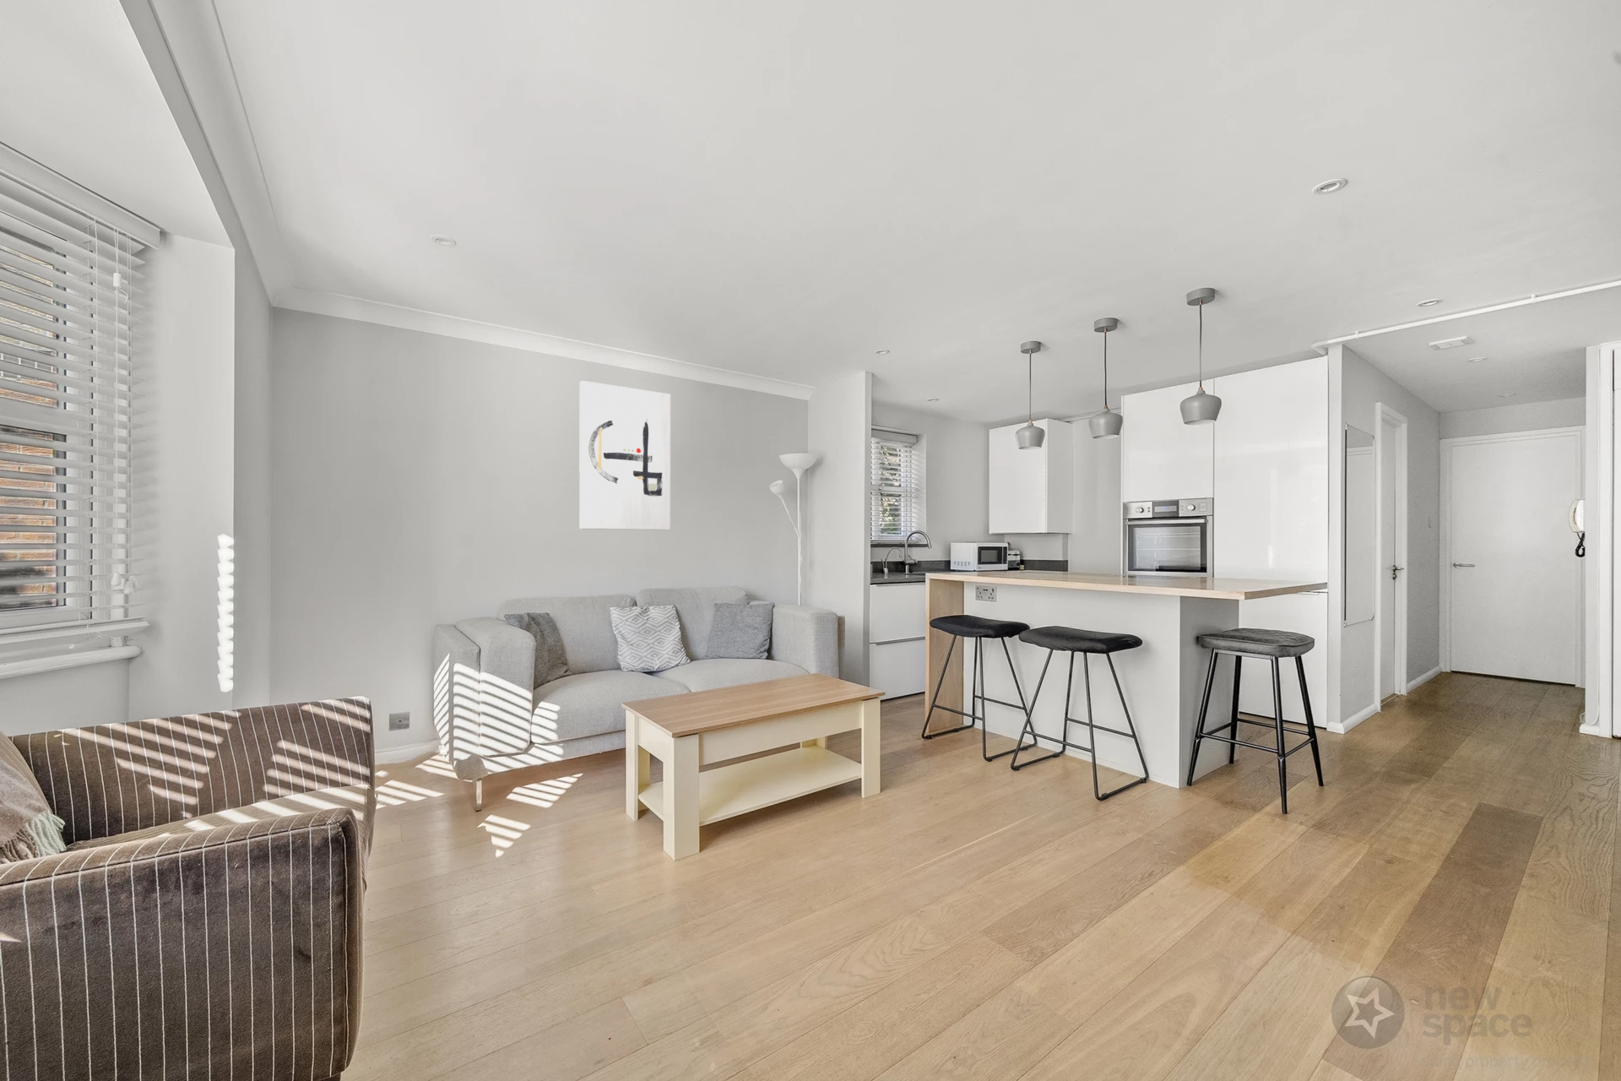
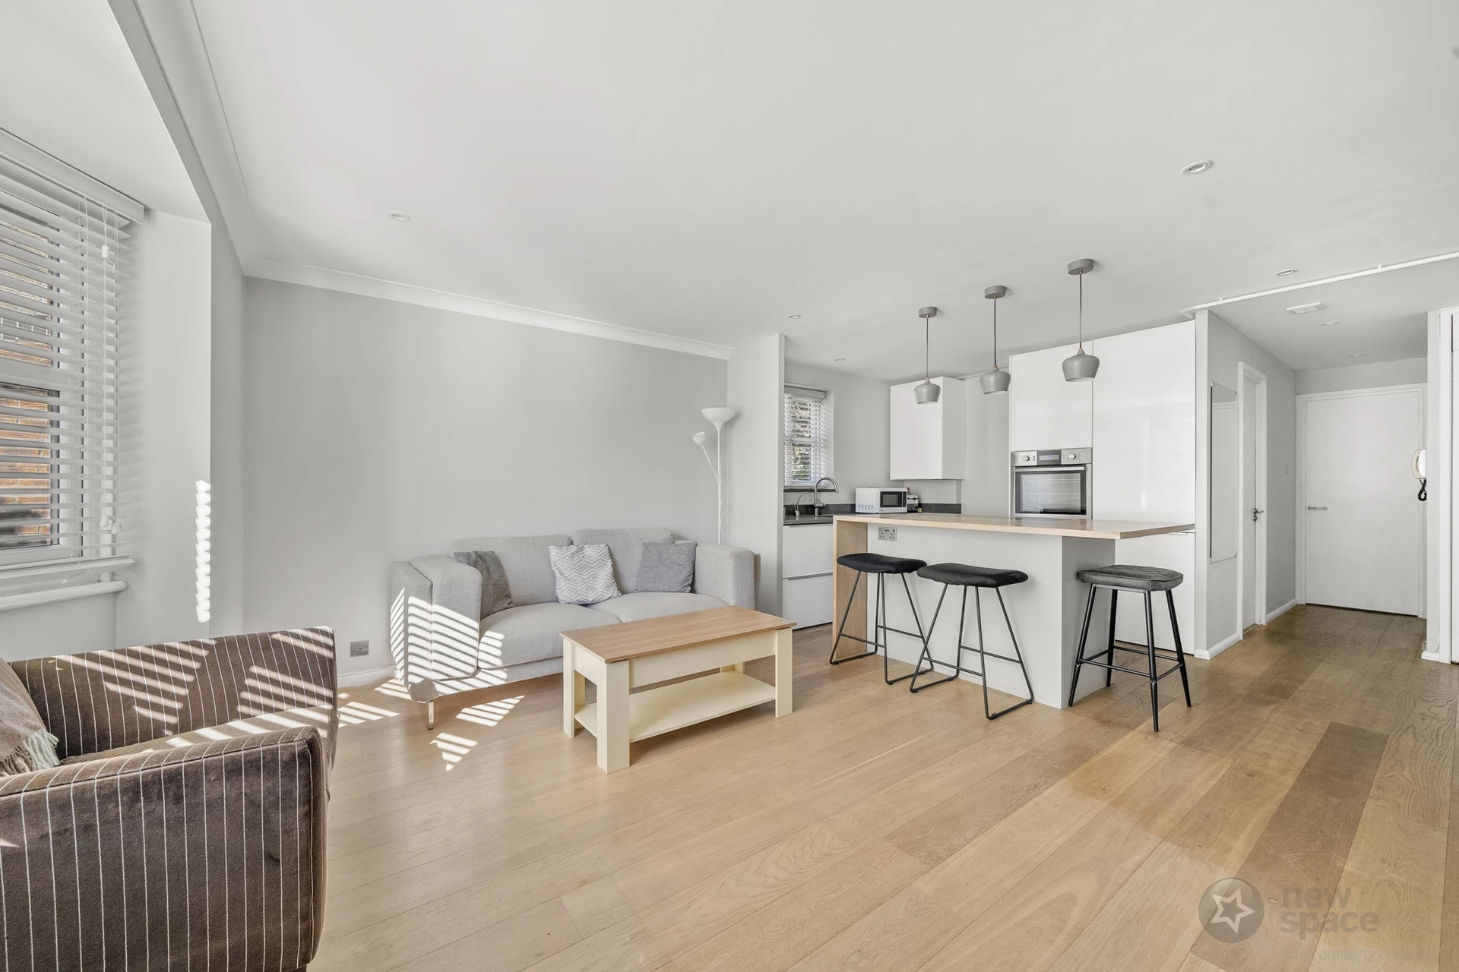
- wall art [578,380,671,531]
